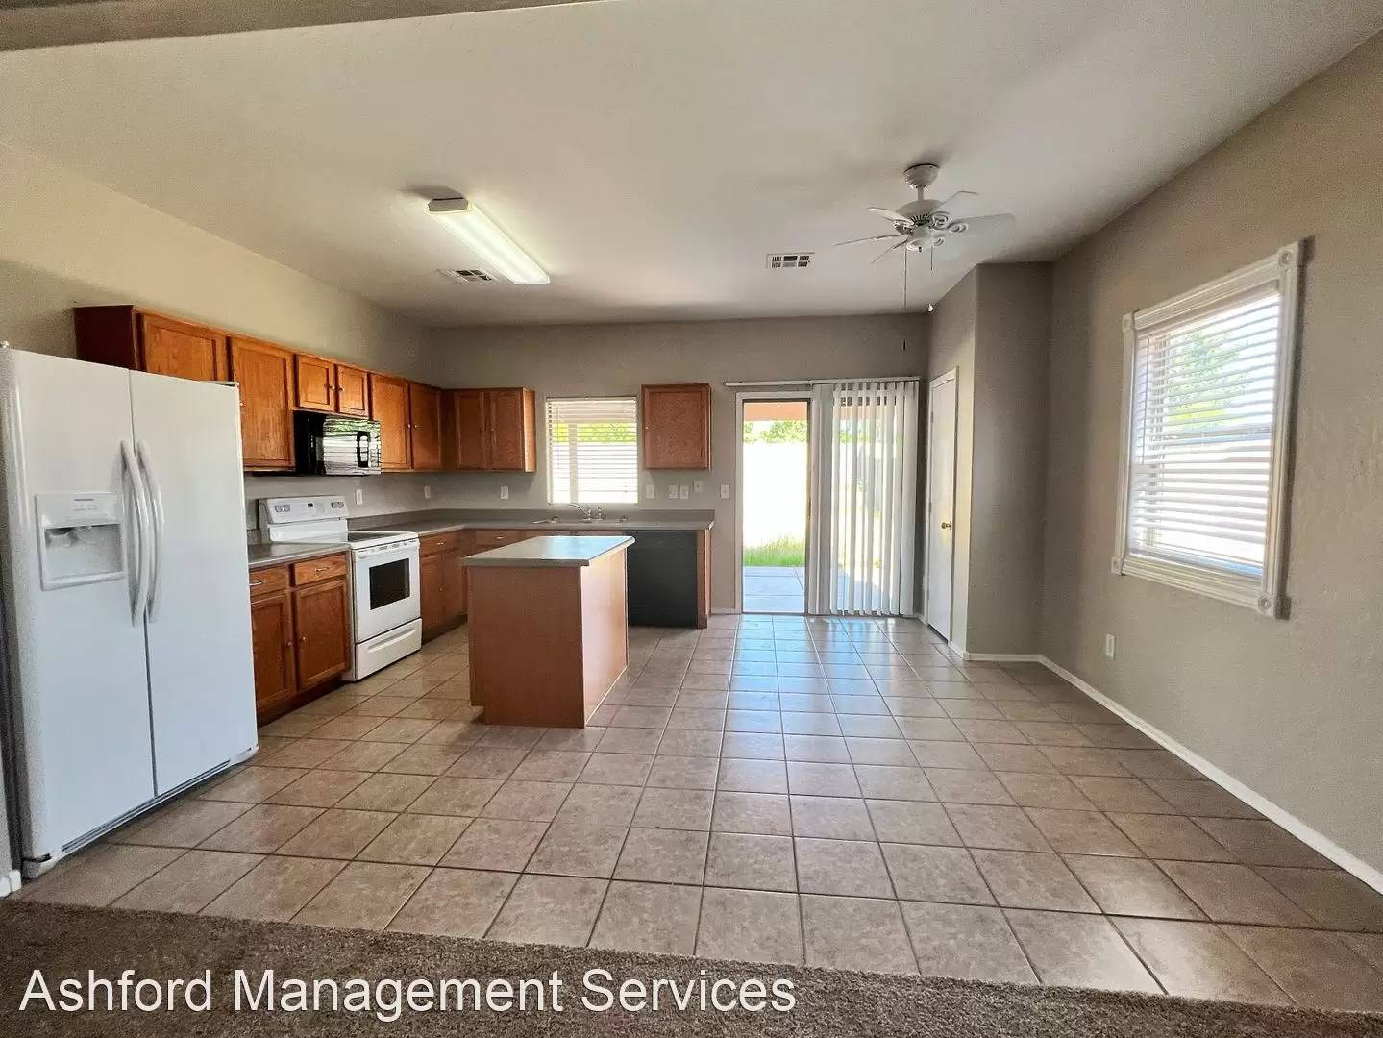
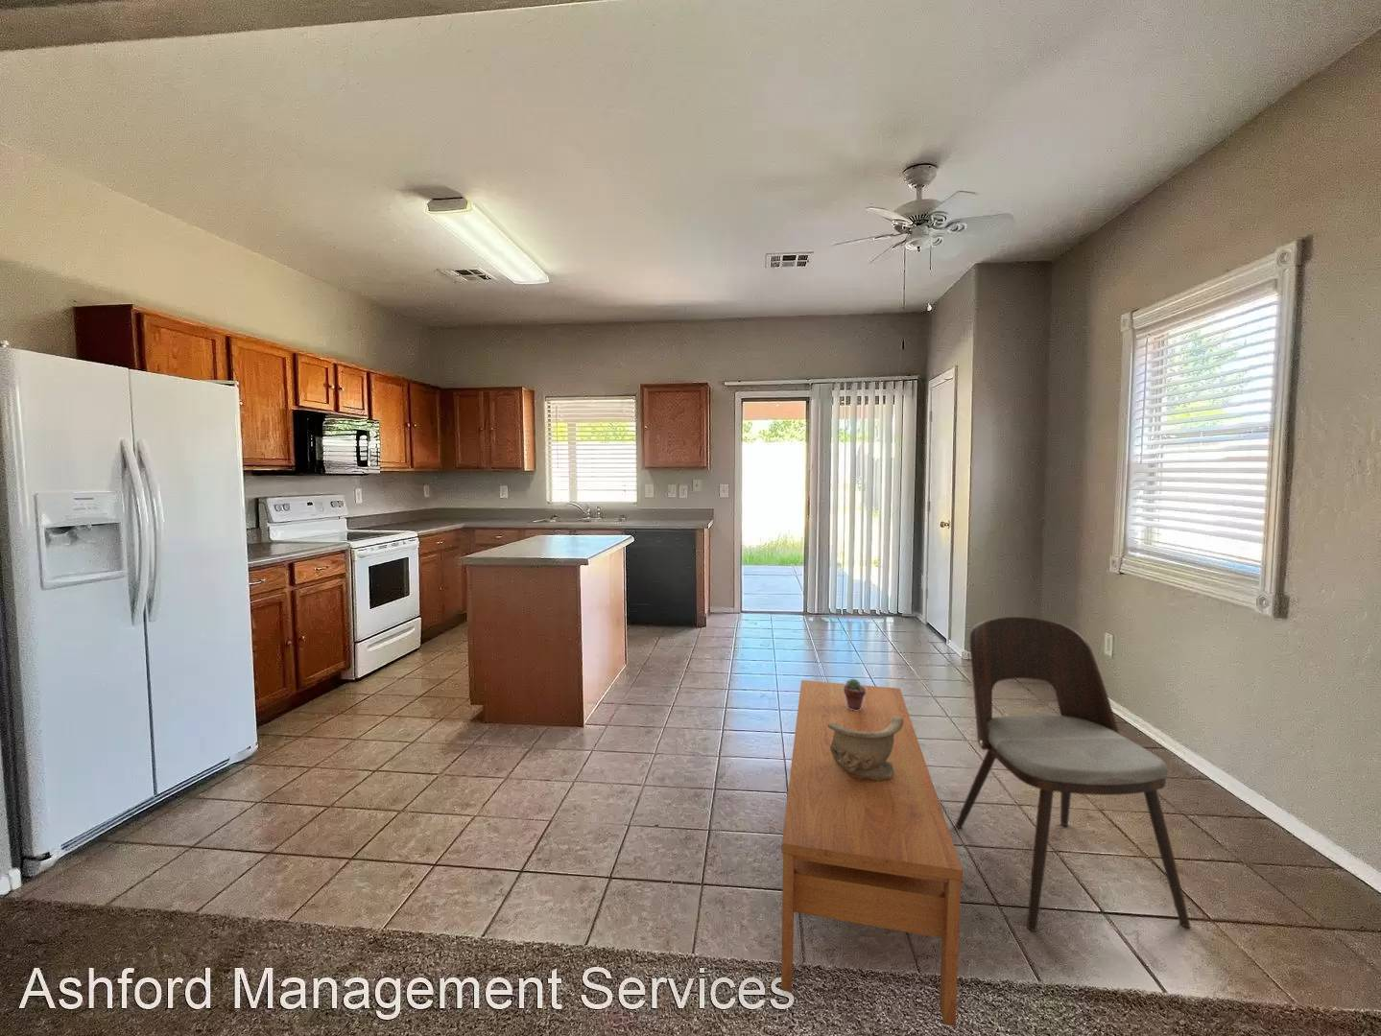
+ decorative bowl [827,716,903,781]
+ potted succulent [843,677,866,711]
+ dining chair [954,616,1191,933]
+ coffee table [780,679,963,1027]
